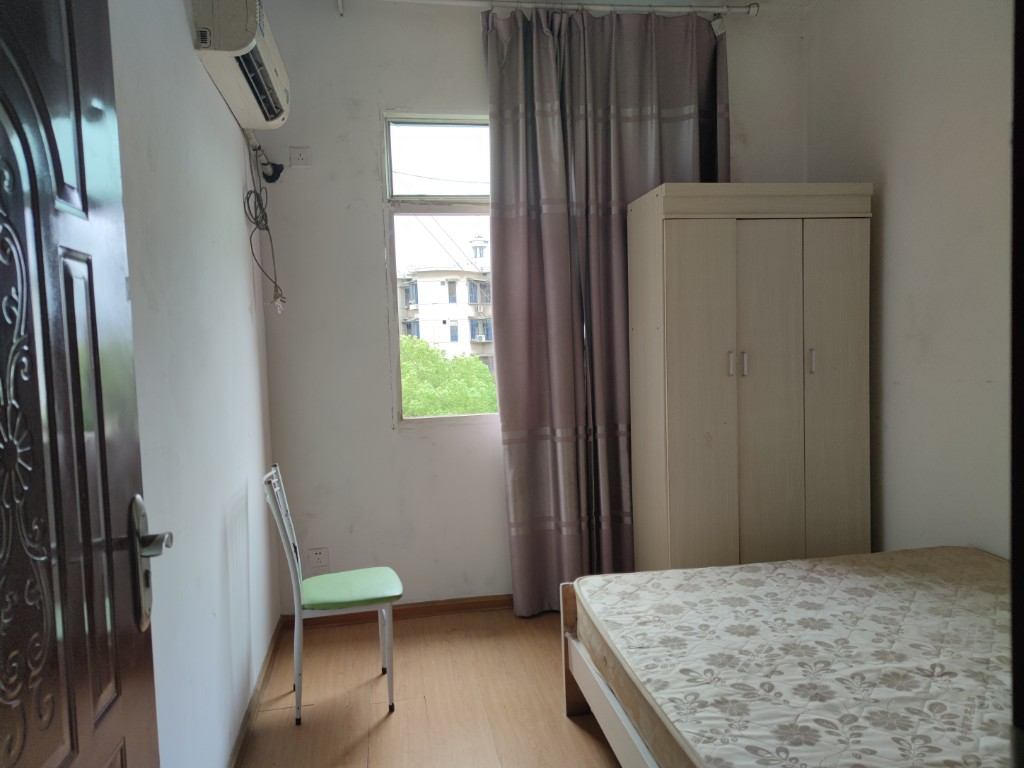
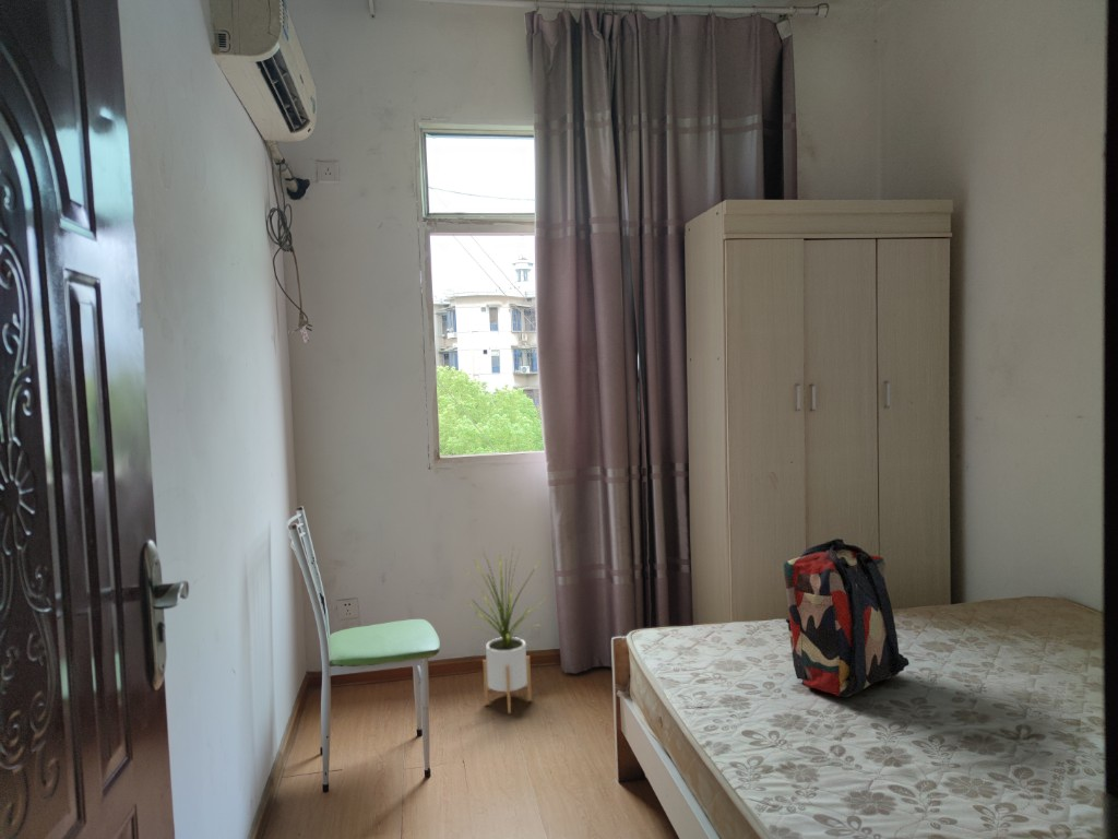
+ backpack [783,537,911,698]
+ house plant [463,544,549,714]
